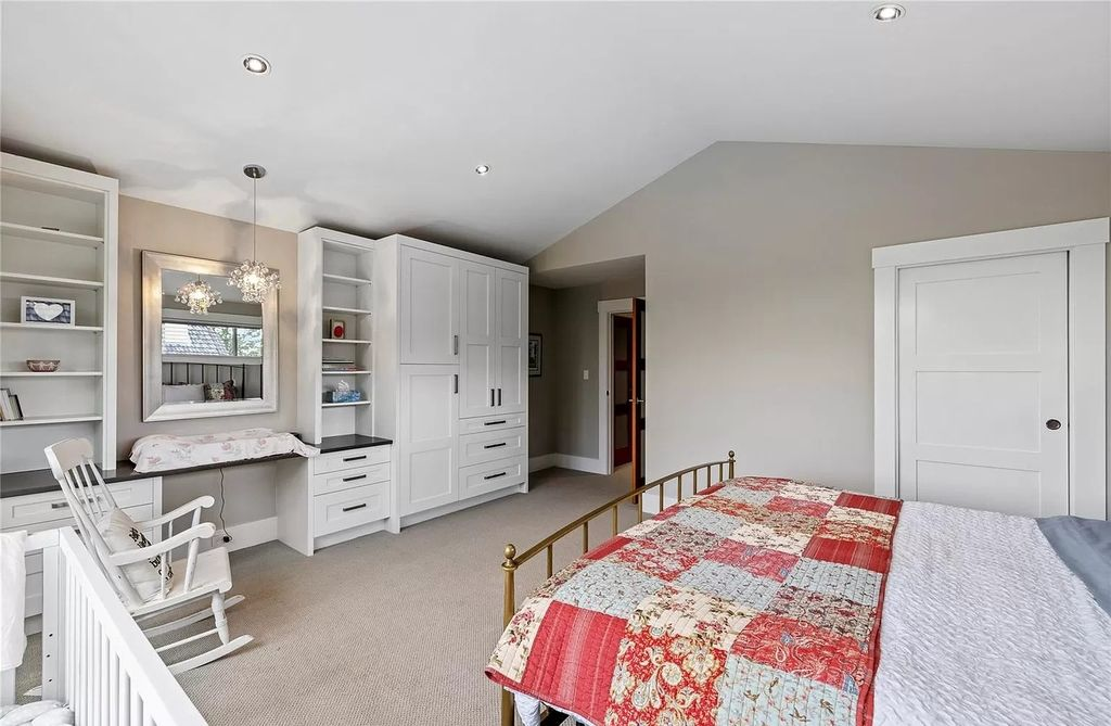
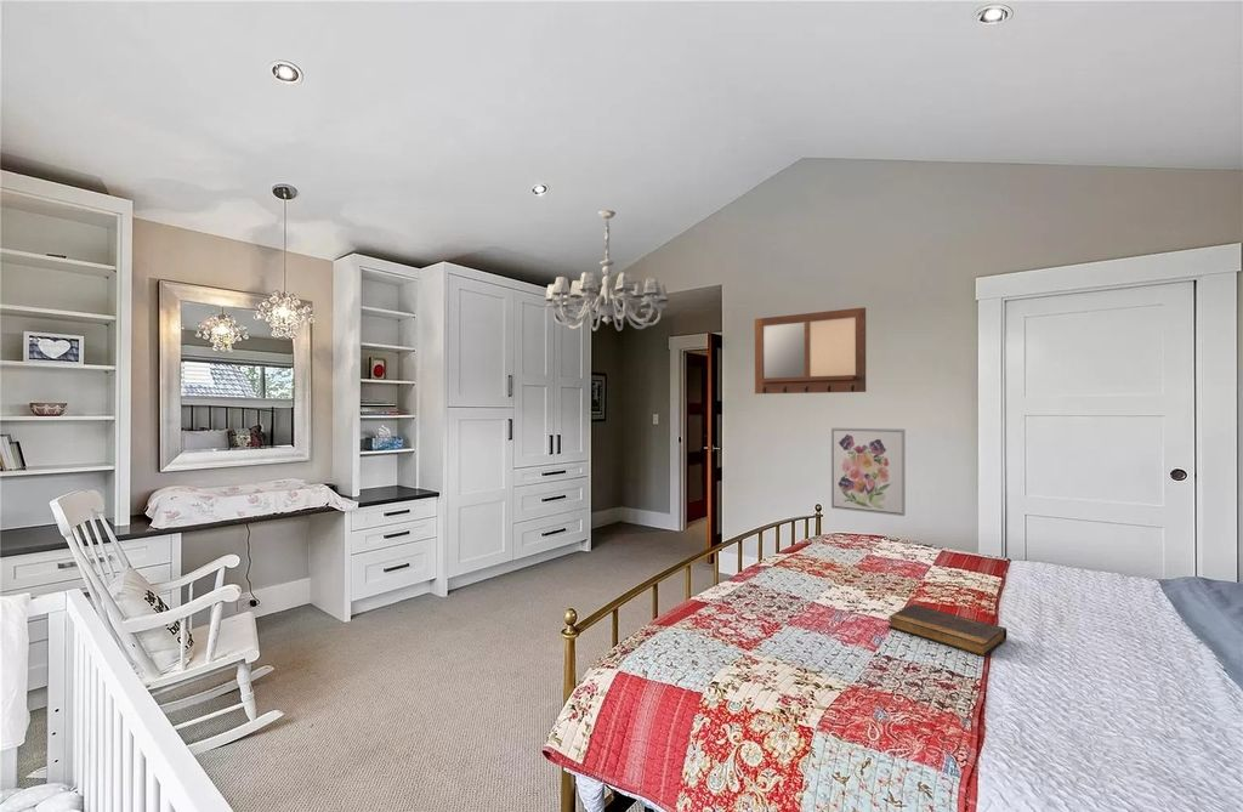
+ wall art [830,426,907,517]
+ chandelier [544,209,670,333]
+ writing board [754,306,867,394]
+ book [887,603,1008,658]
